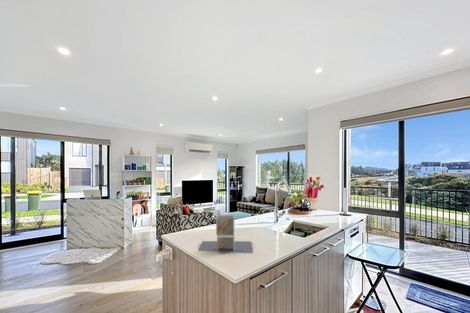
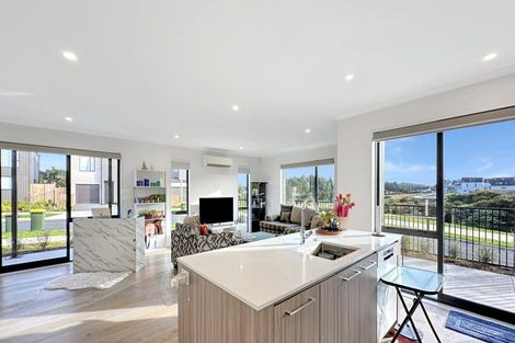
- architectural model [197,214,254,255]
